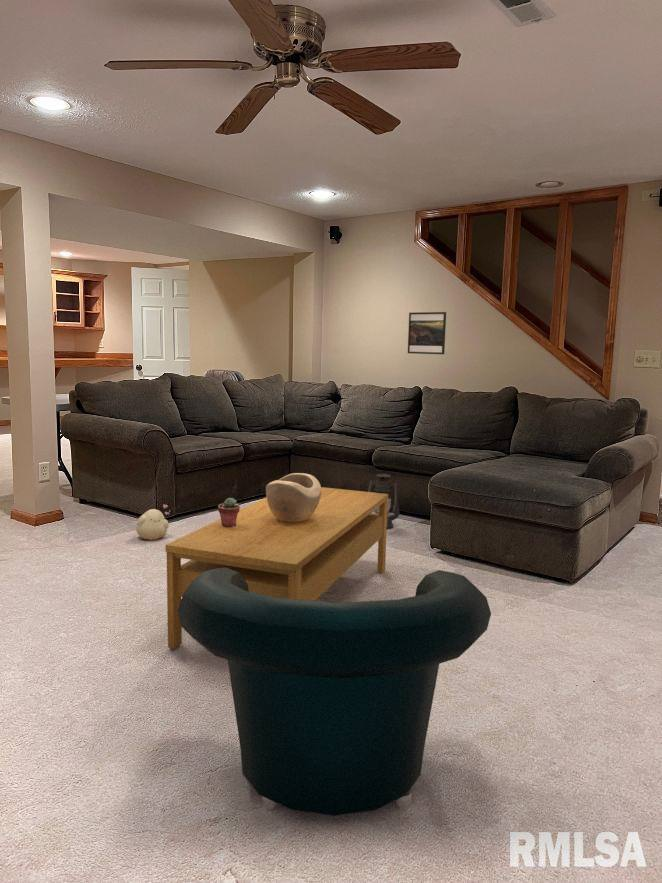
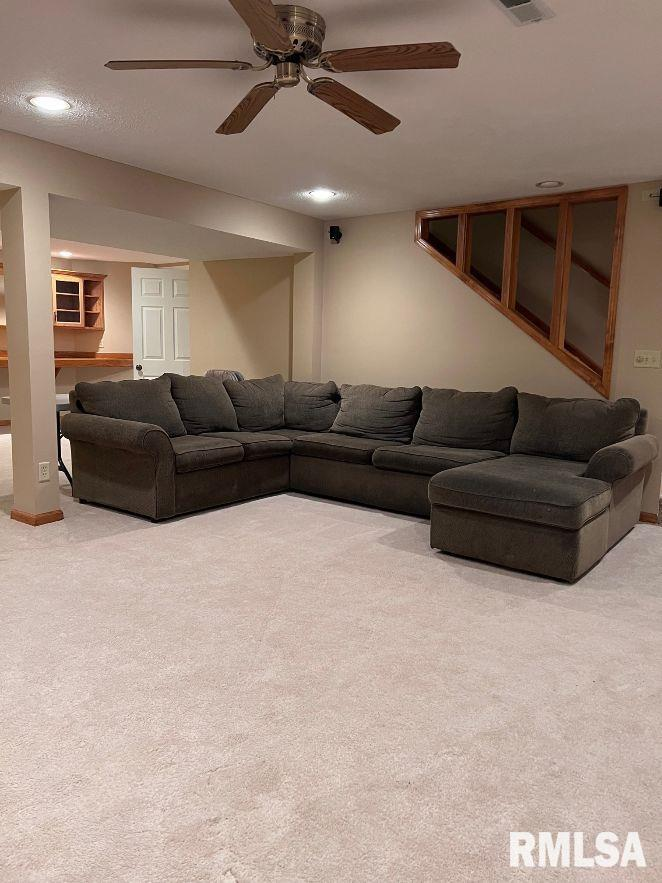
- coffee table [164,486,388,650]
- potted succulent [217,497,241,527]
- lantern [367,472,400,529]
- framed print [407,311,447,355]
- decorative bowl [265,472,322,523]
- armchair [178,567,492,817]
- plush toy [135,504,170,541]
